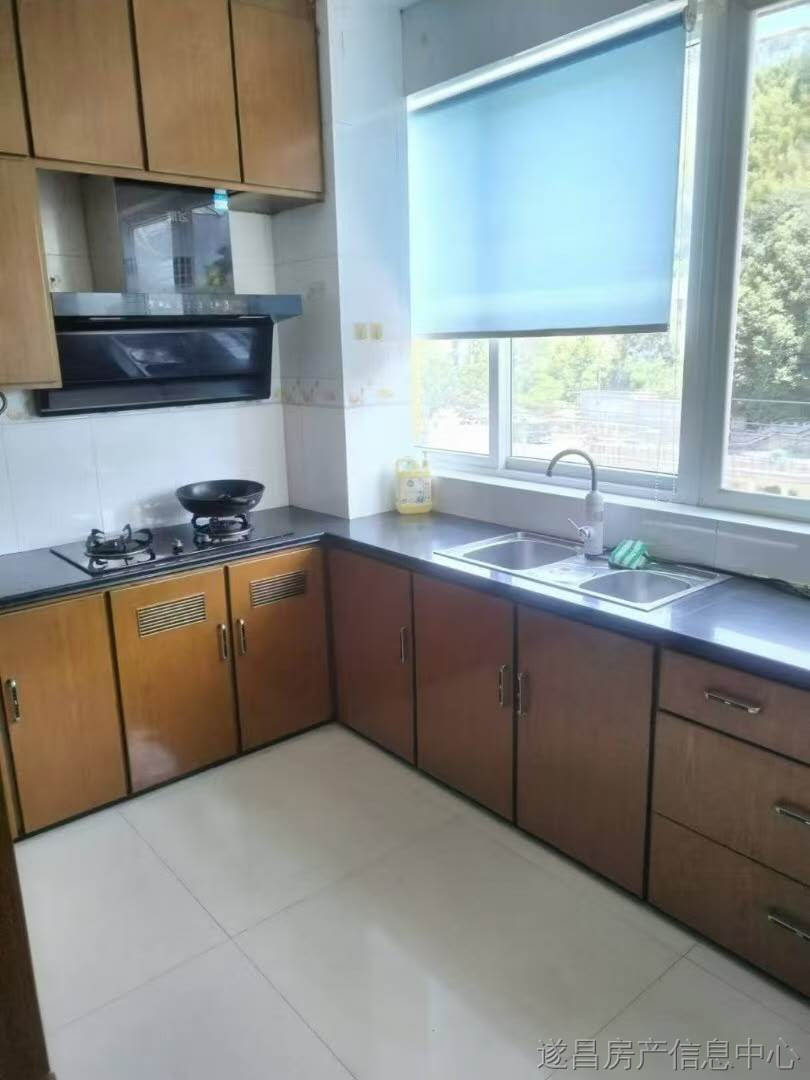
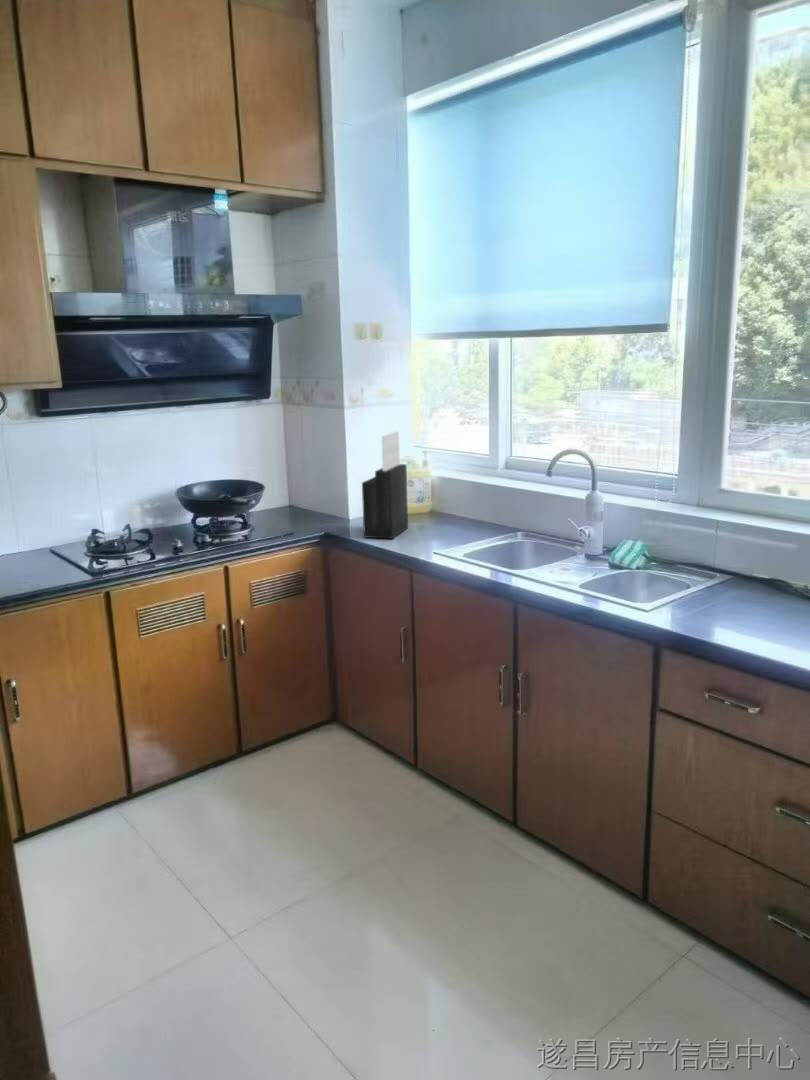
+ knife block [361,431,409,540]
